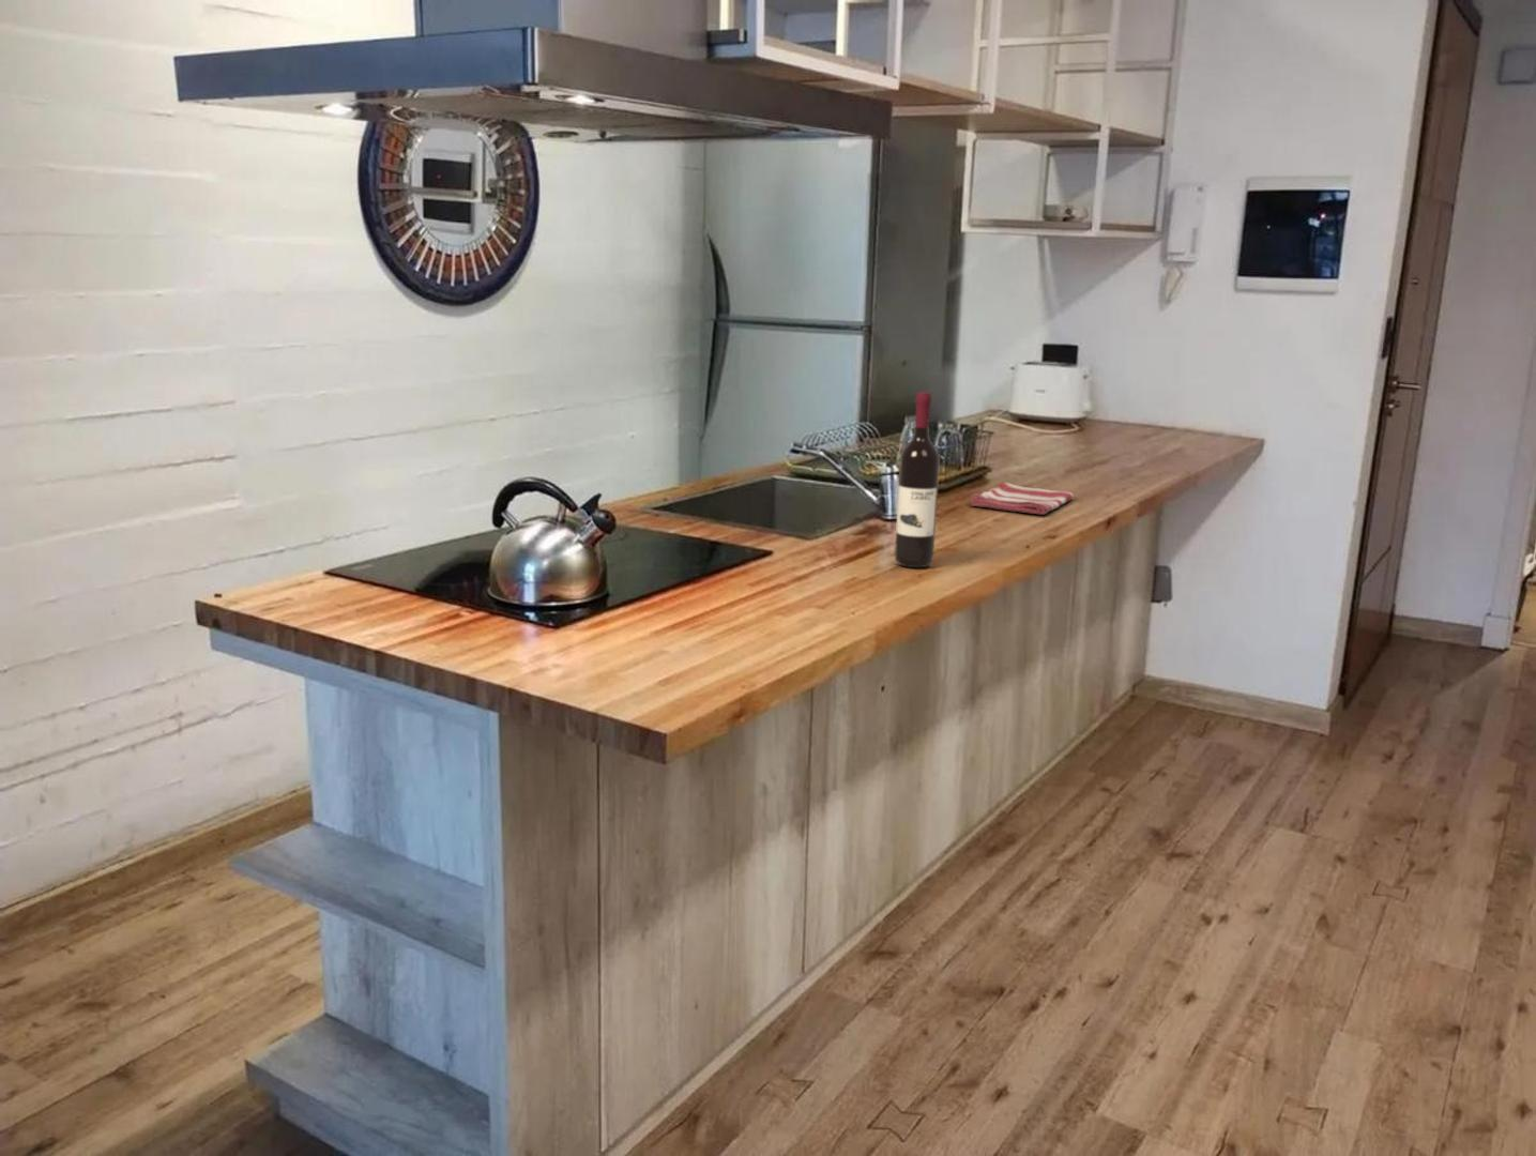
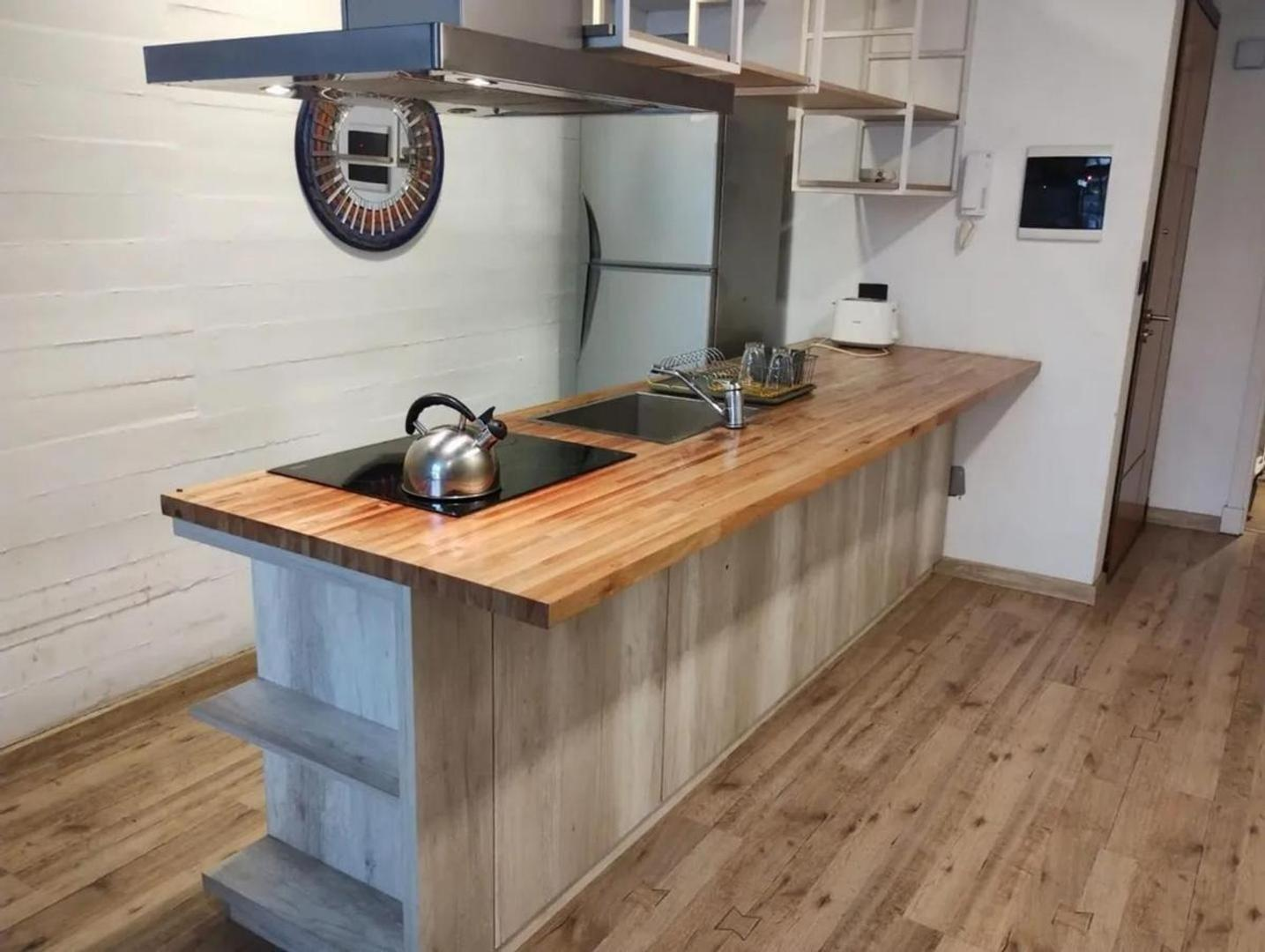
- wine bottle [894,391,941,568]
- dish towel [970,482,1076,516]
